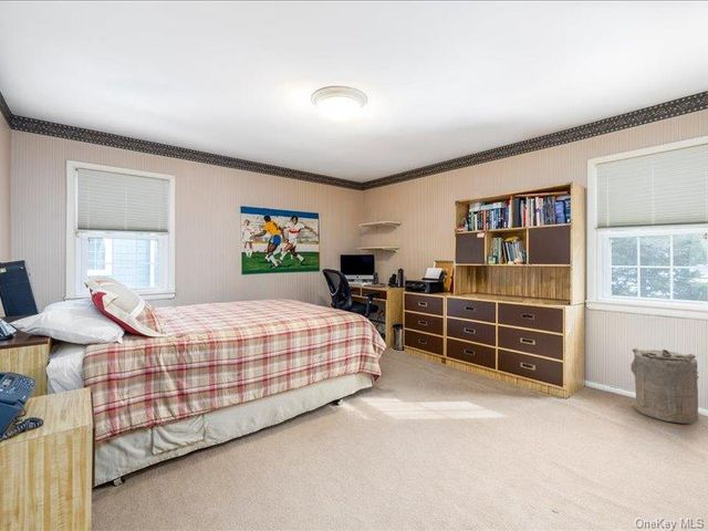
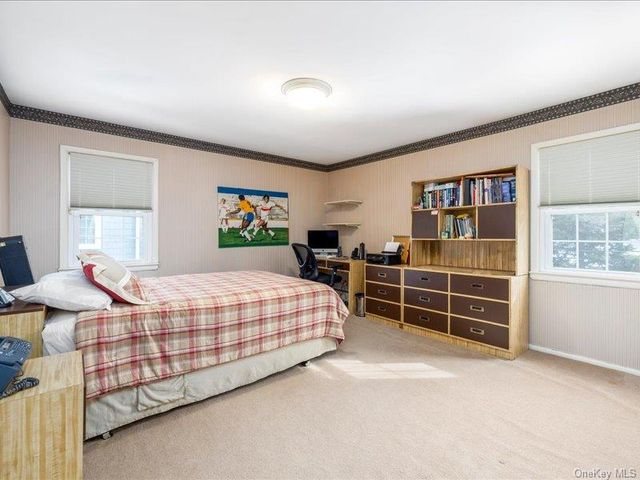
- laundry hamper [629,347,699,425]
